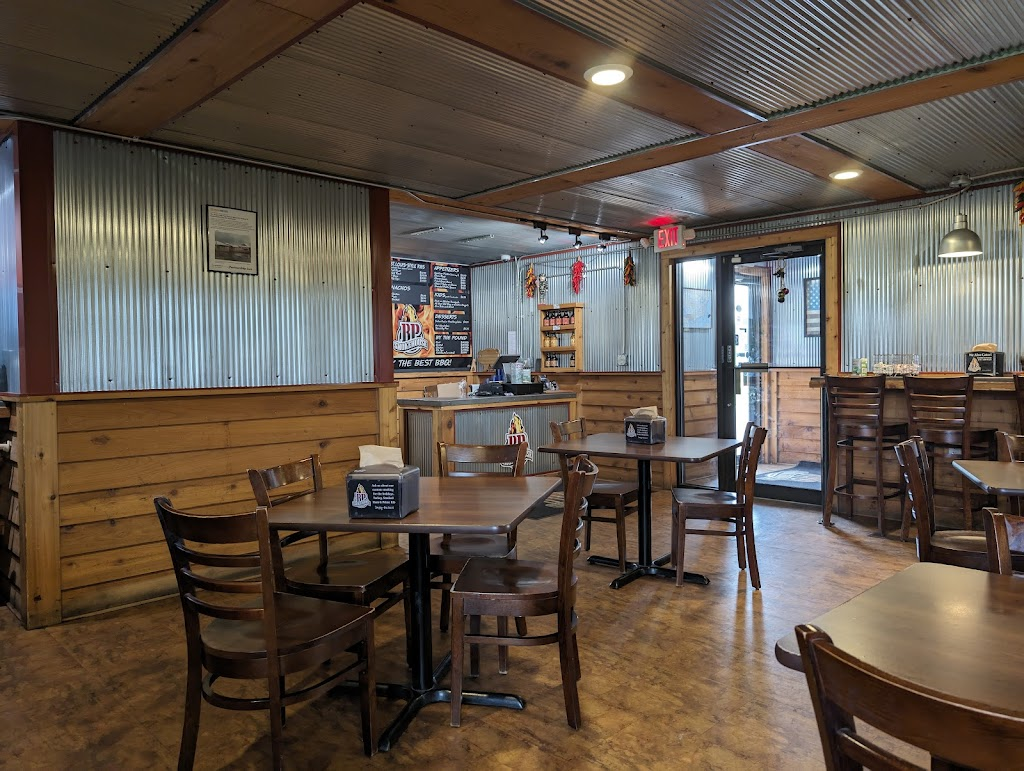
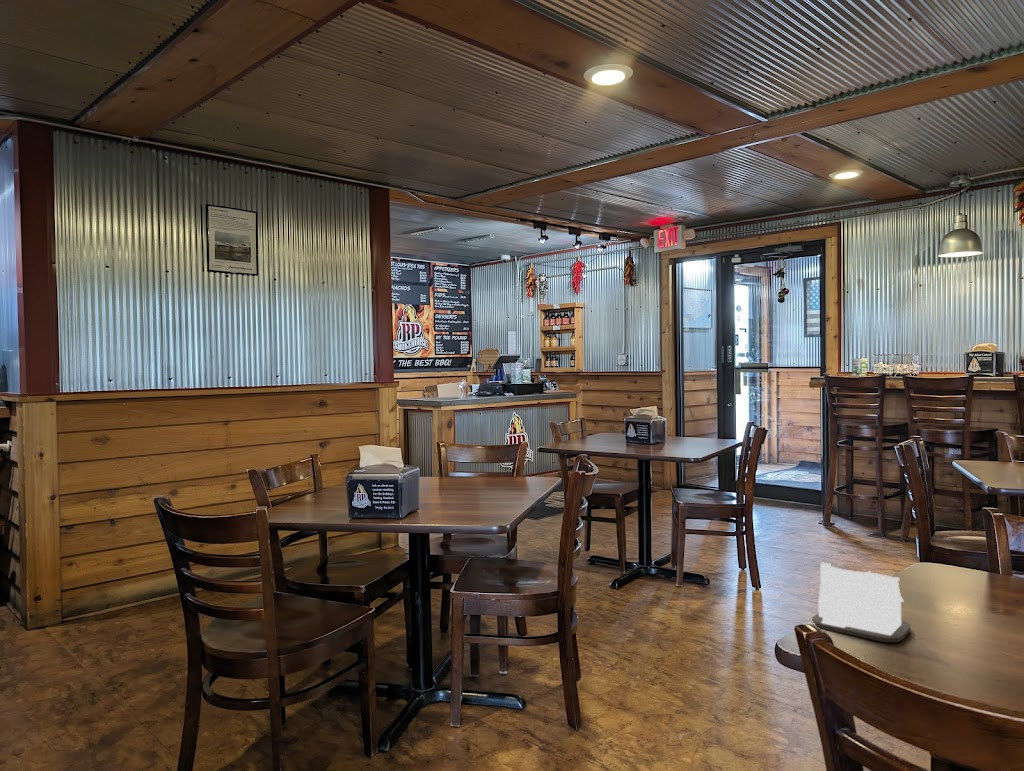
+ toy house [811,562,912,643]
